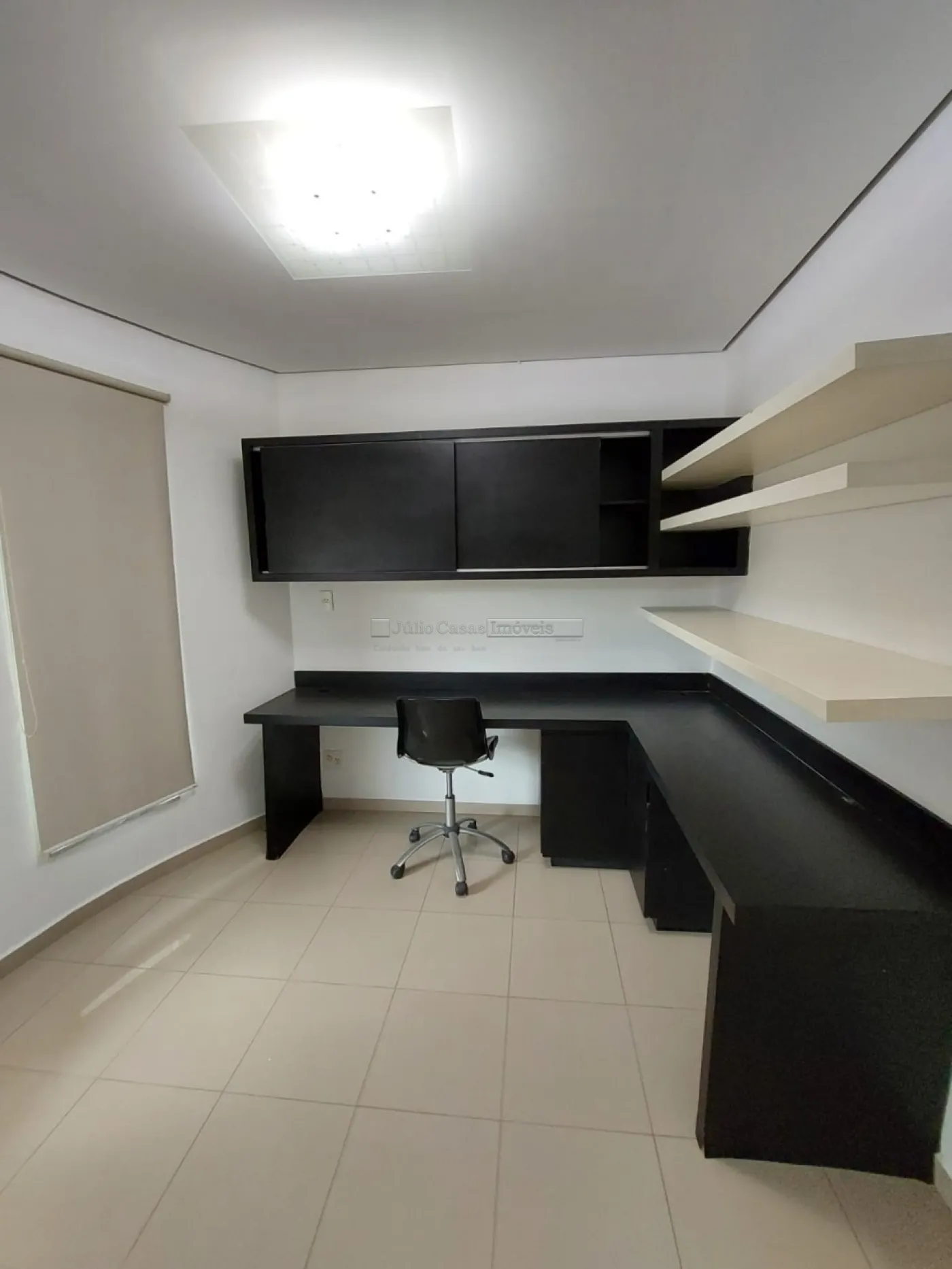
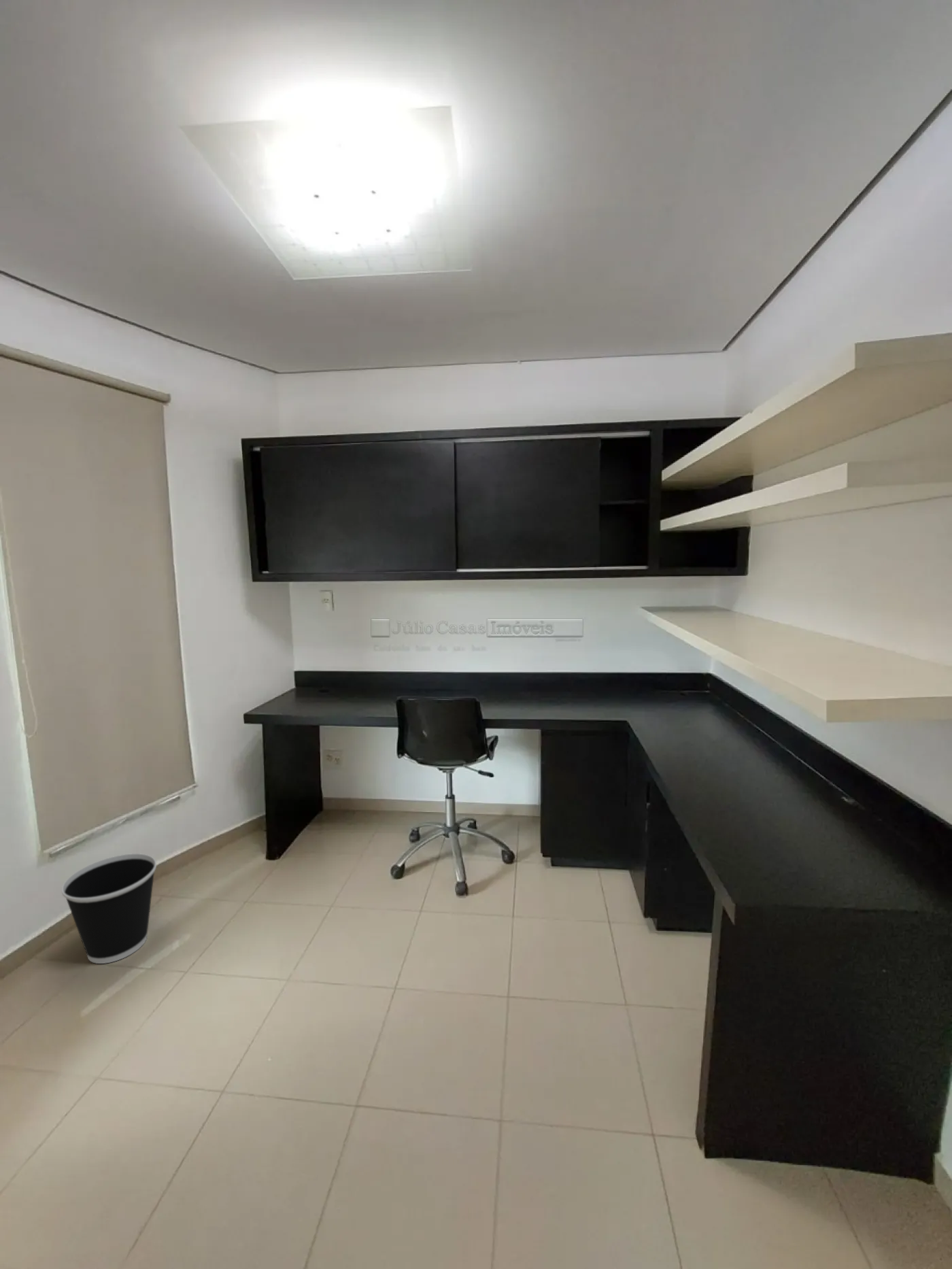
+ wastebasket [61,853,157,964]
